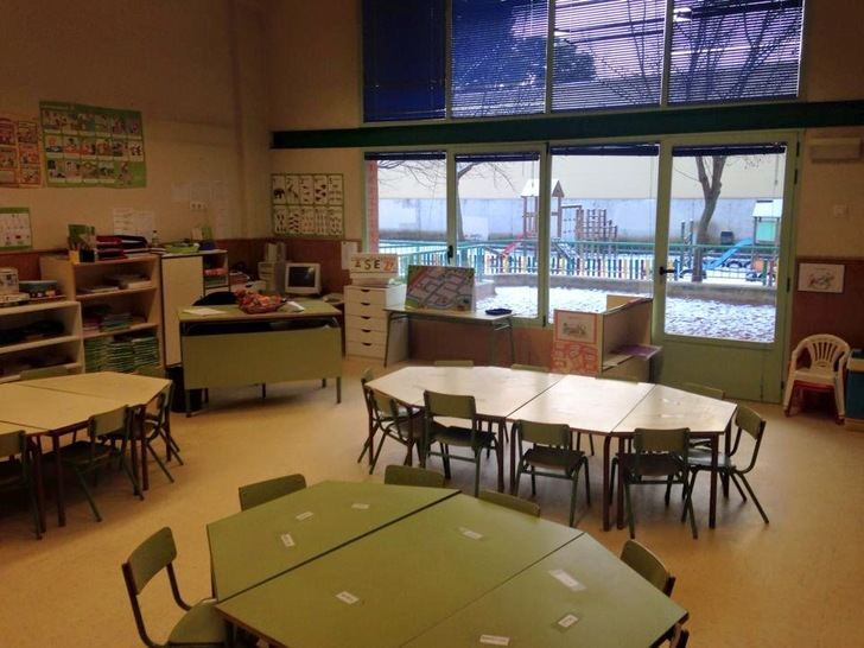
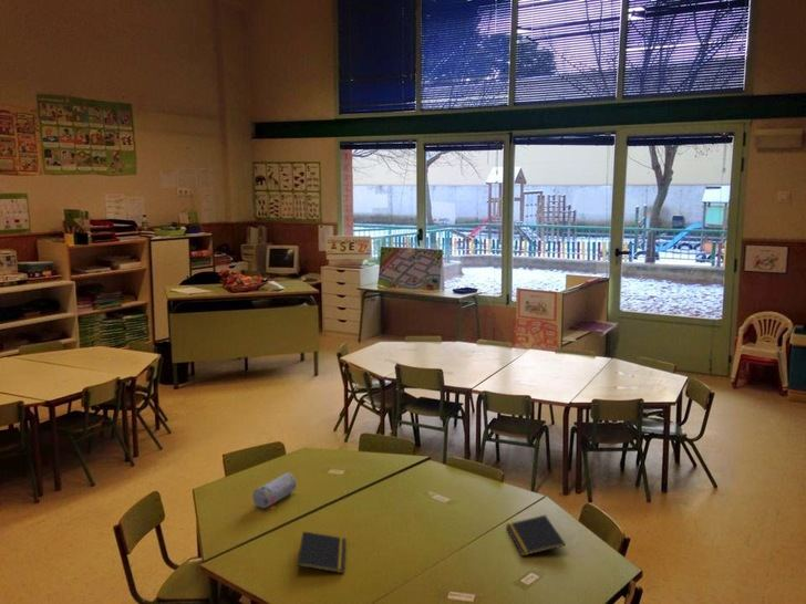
+ notepad [296,530,347,576]
+ notepad [505,514,566,558]
+ pencil case [251,471,298,509]
